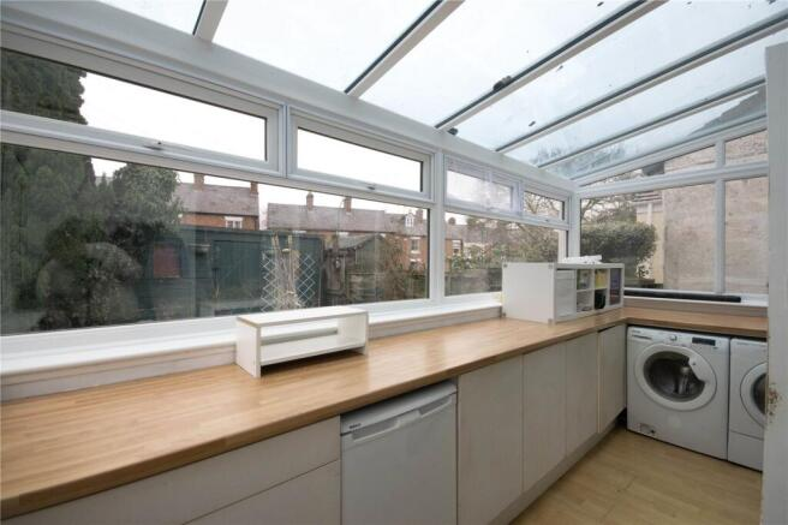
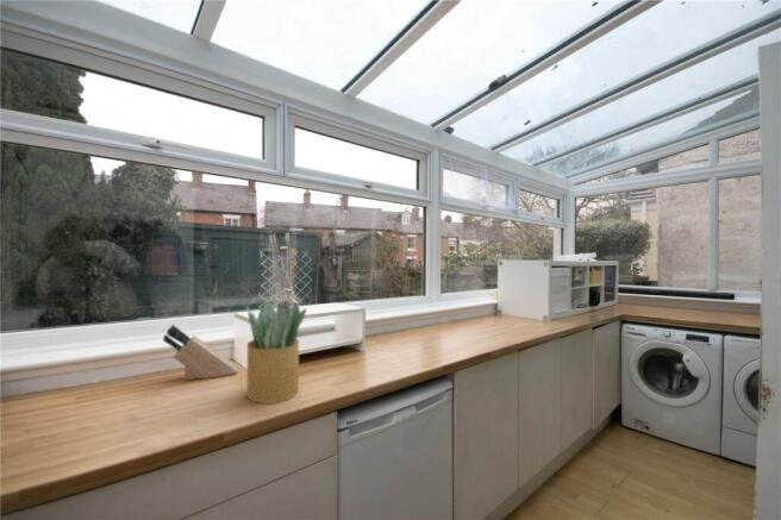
+ potted plant [245,300,308,405]
+ knife block [162,324,239,381]
